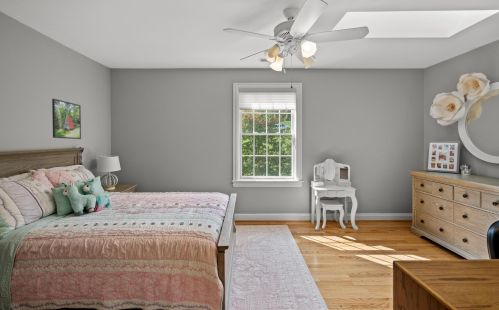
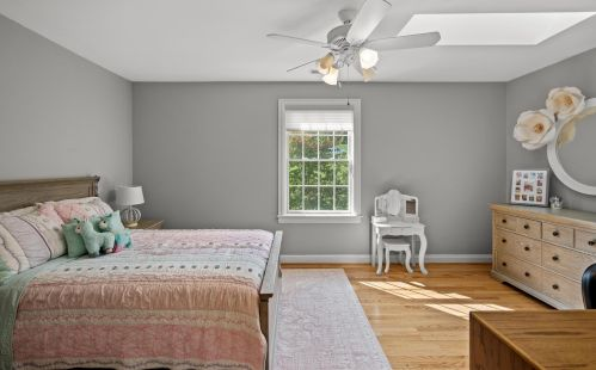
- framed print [51,98,82,140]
